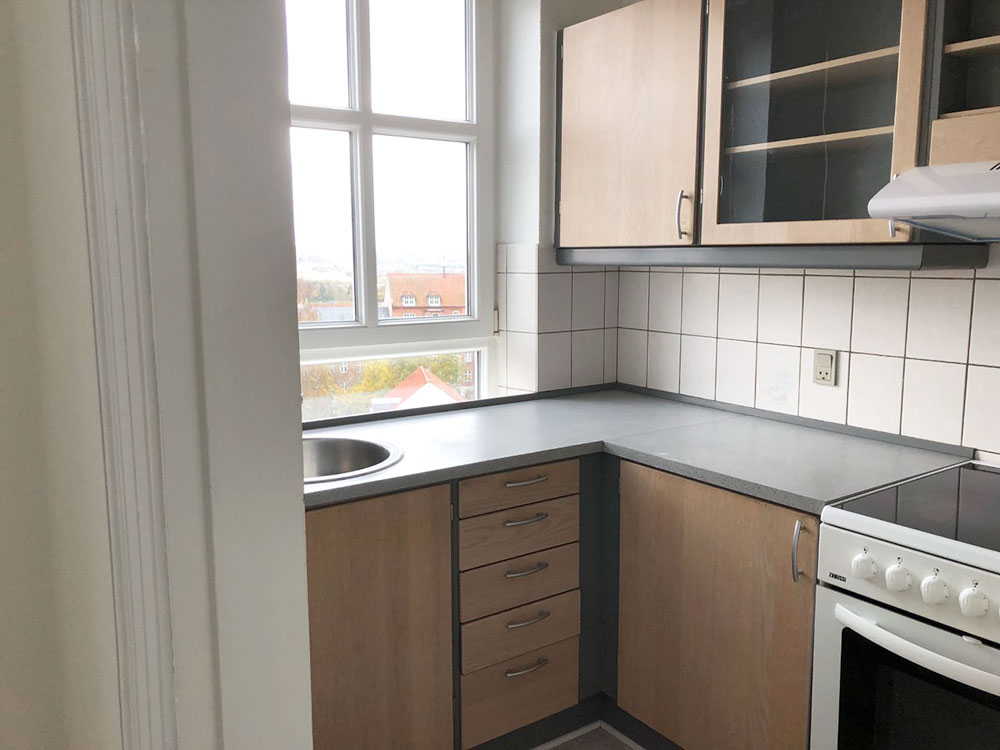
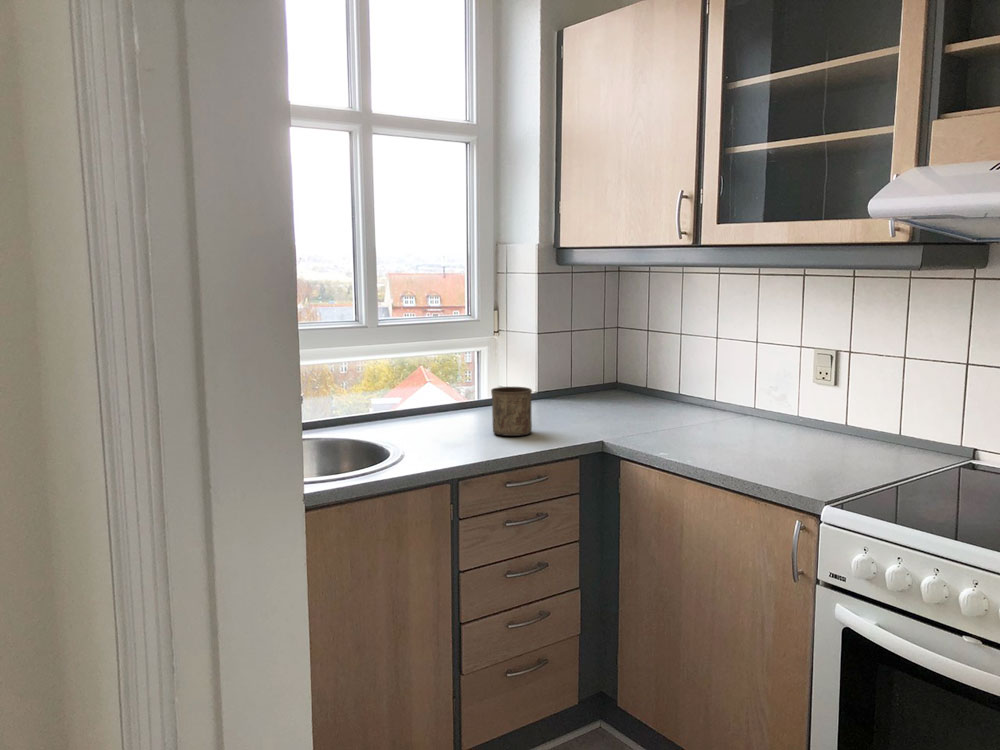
+ cup [490,386,533,437]
